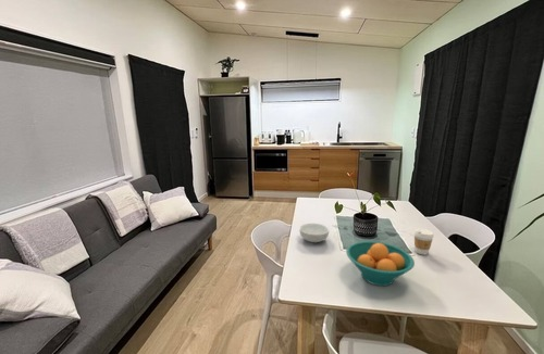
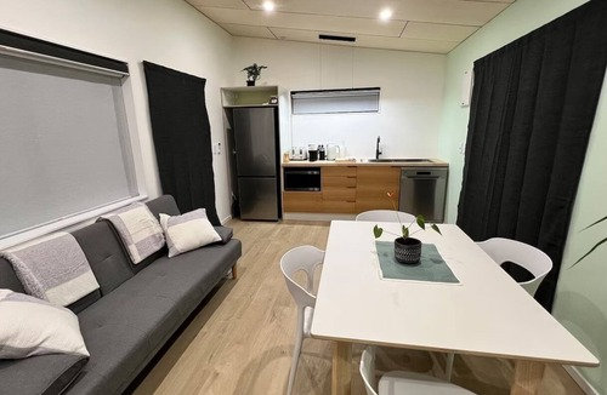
- cereal bowl [298,223,330,243]
- fruit bowl [345,240,416,287]
- coffee cup [413,228,435,256]
